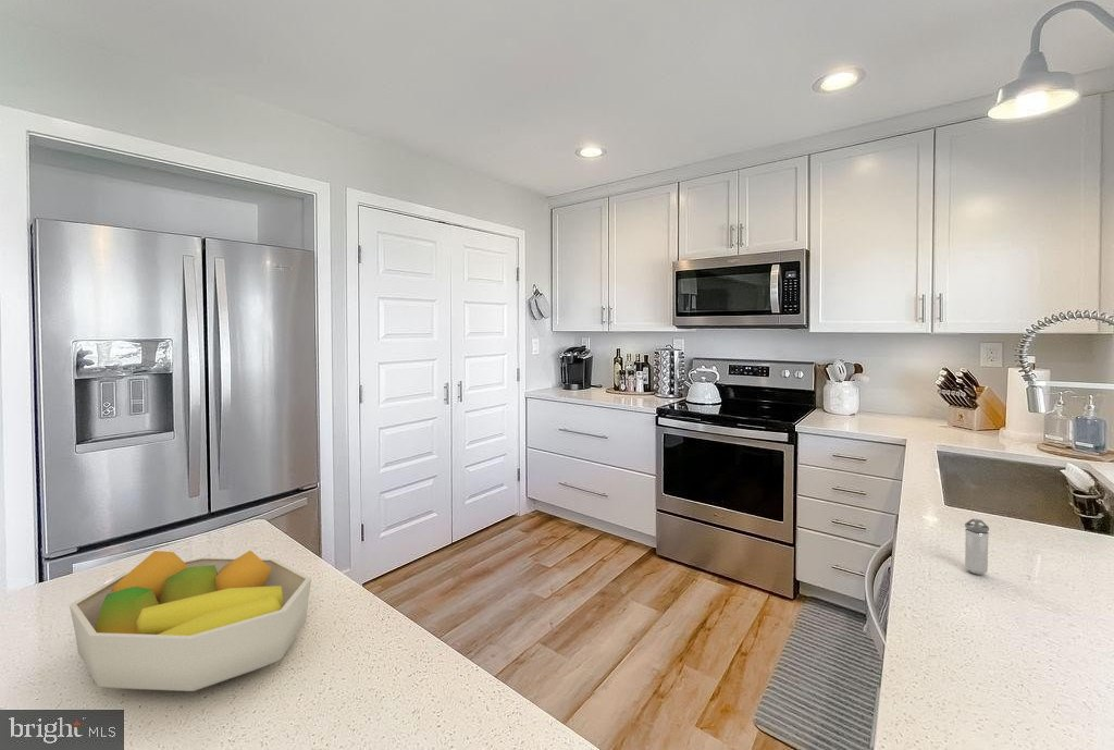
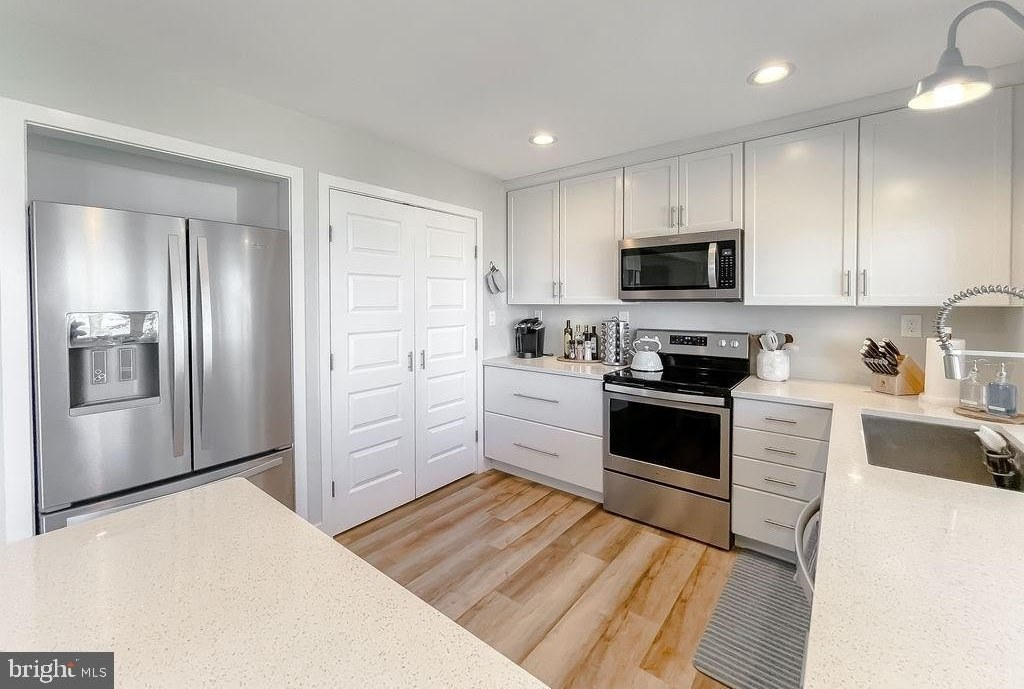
- fruit bowl [69,550,312,692]
- shaker [964,518,990,576]
